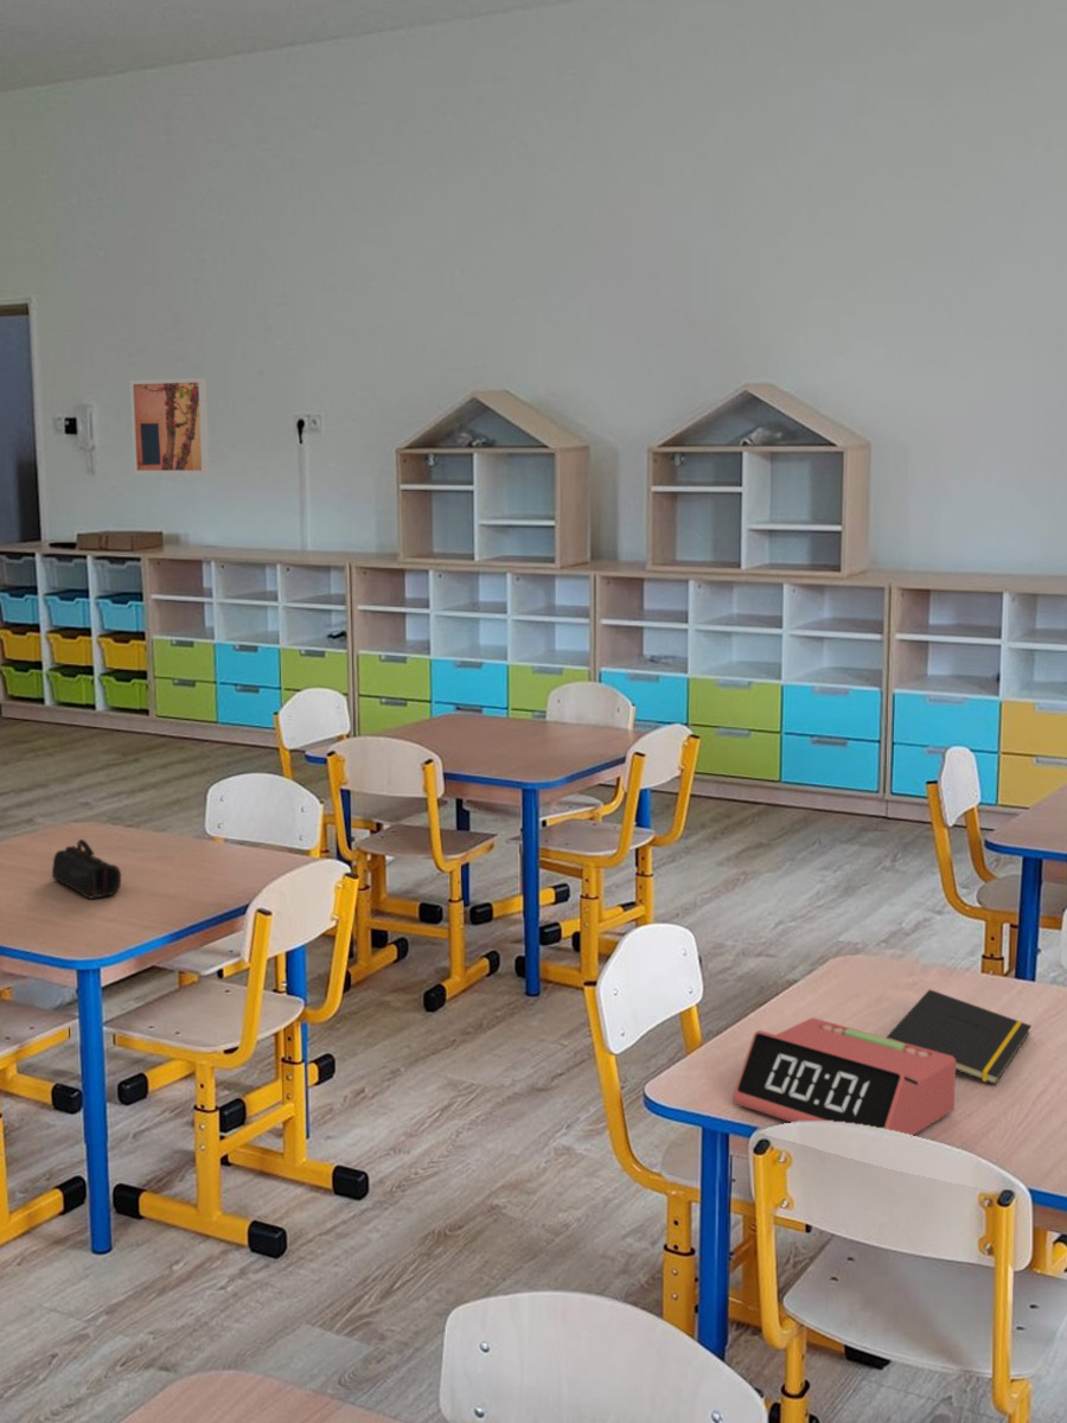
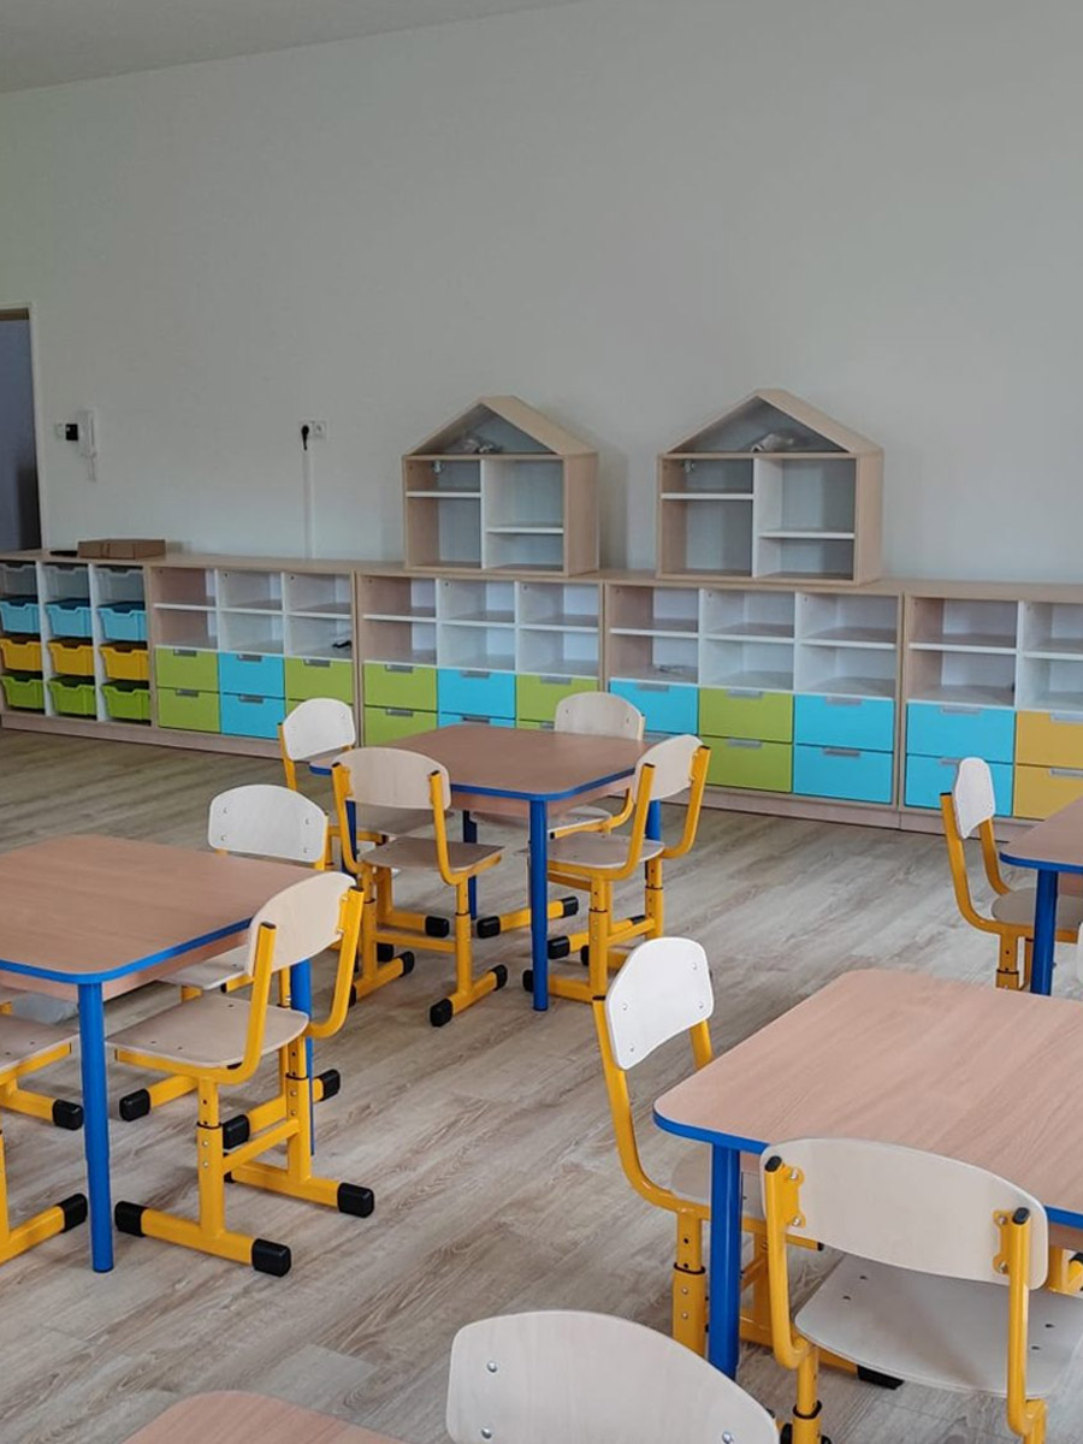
- wall art [129,377,211,476]
- pencil case [51,838,122,900]
- alarm clock [731,1016,957,1136]
- notepad [886,989,1033,1086]
